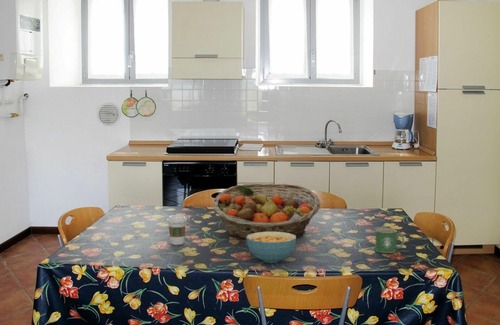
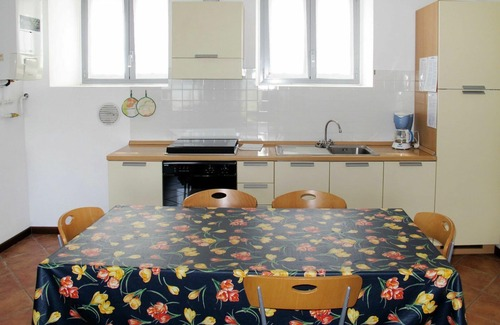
- coffee cup [166,214,188,246]
- mug [374,227,405,254]
- cereal bowl [246,232,297,264]
- fruit basket [212,183,321,240]
